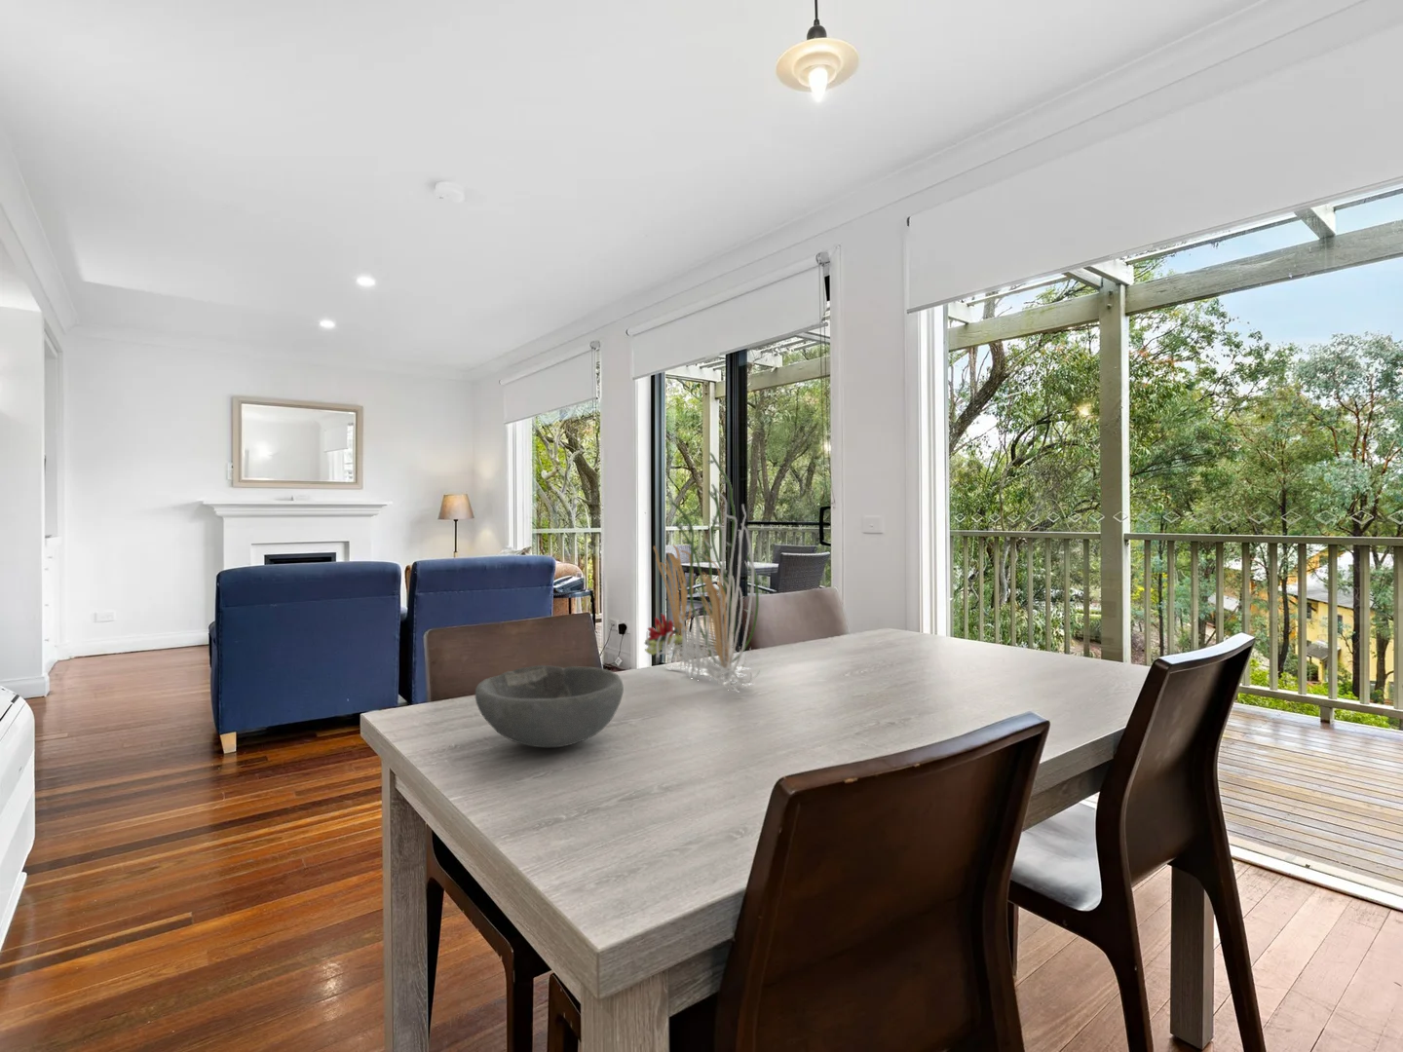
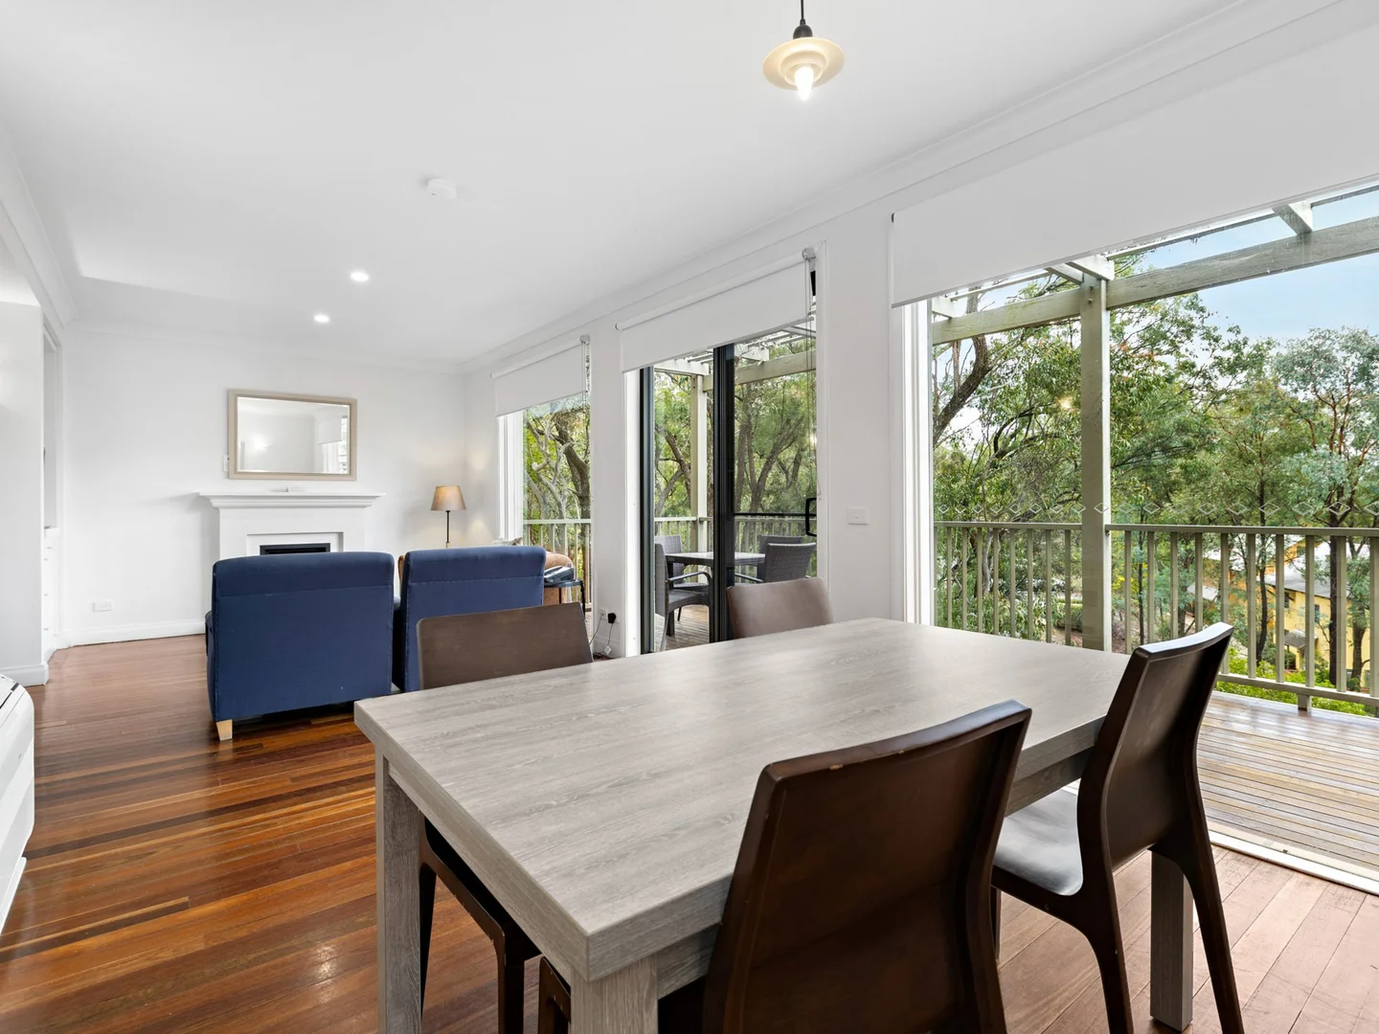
- bowl [475,664,624,748]
- plant [643,452,763,694]
